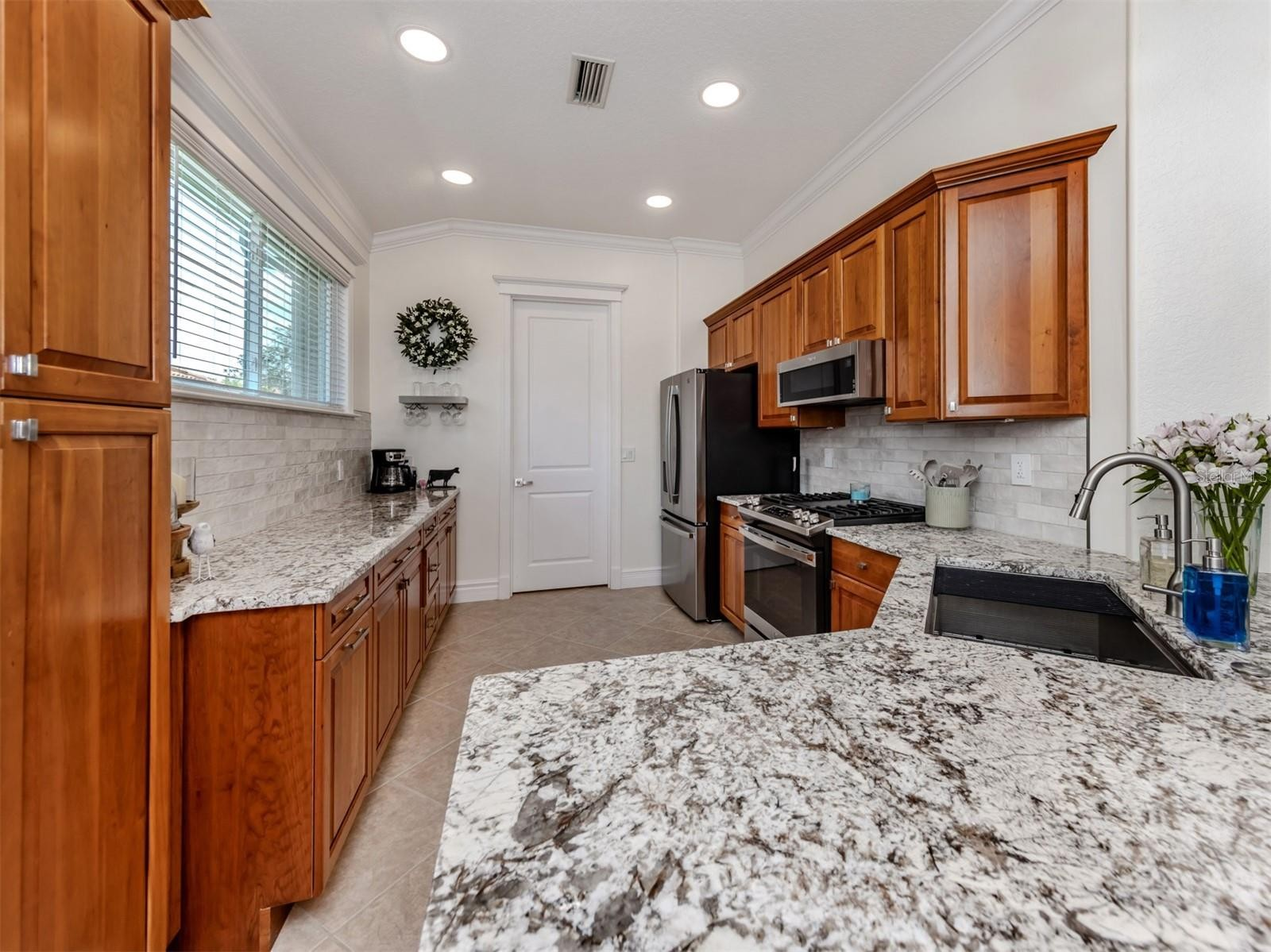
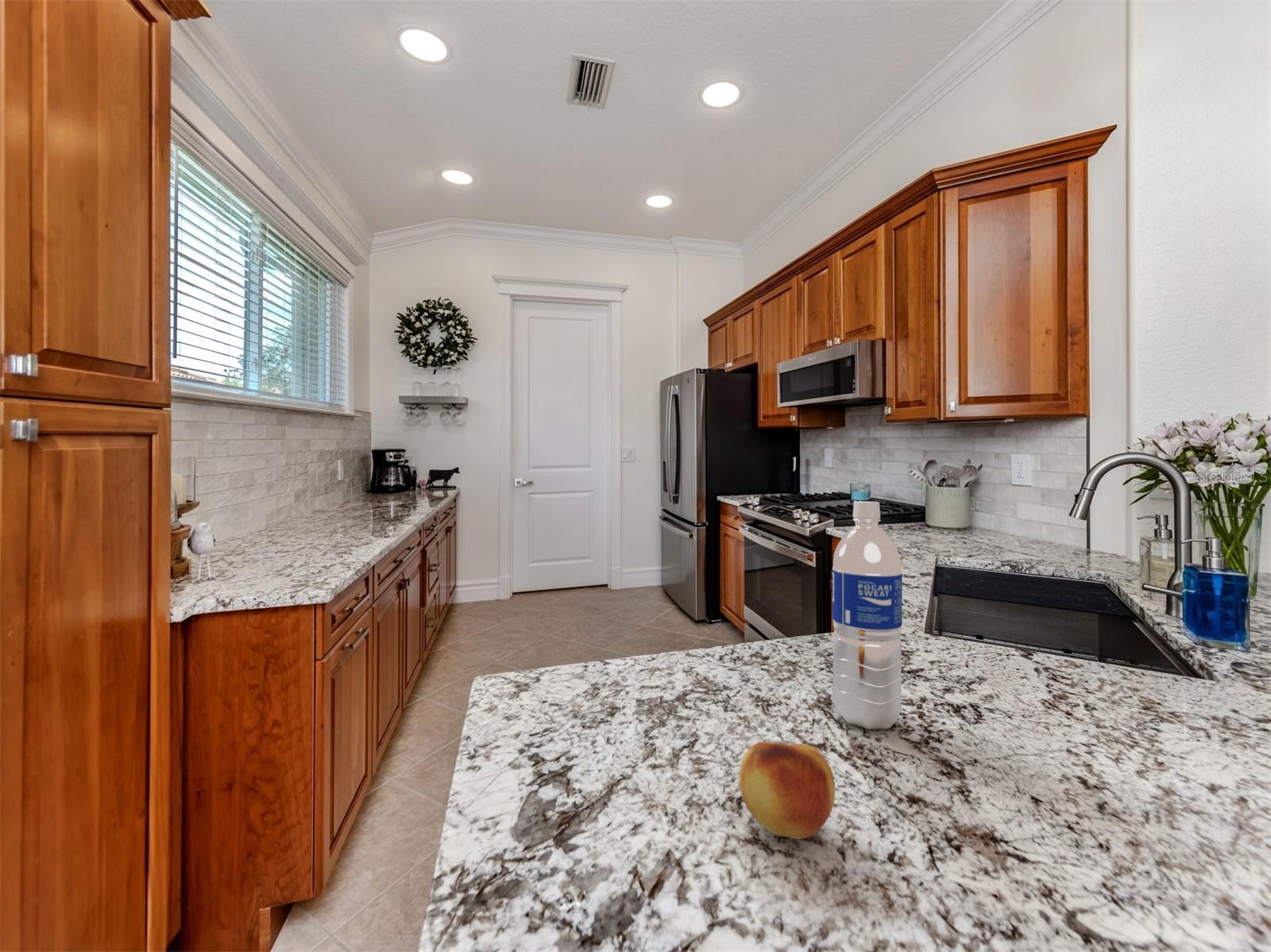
+ fruit [738,741,836,840]
+ water bottle [832,500,903,730]
